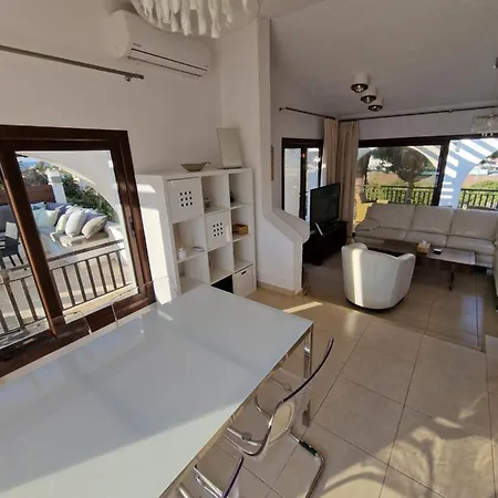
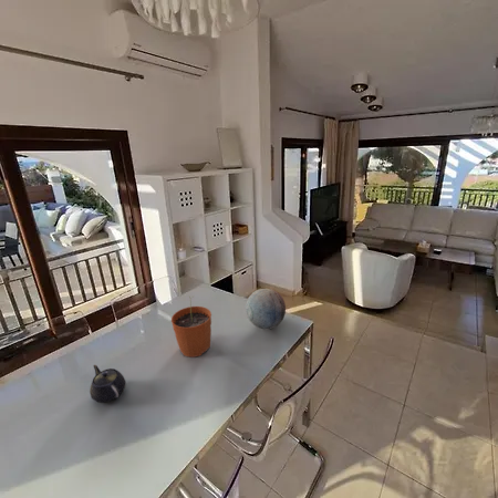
+ plant pot [170,295,212,359]
+ teapot [89,364,126,404]
+ decorative orb [245,288,287,330]
